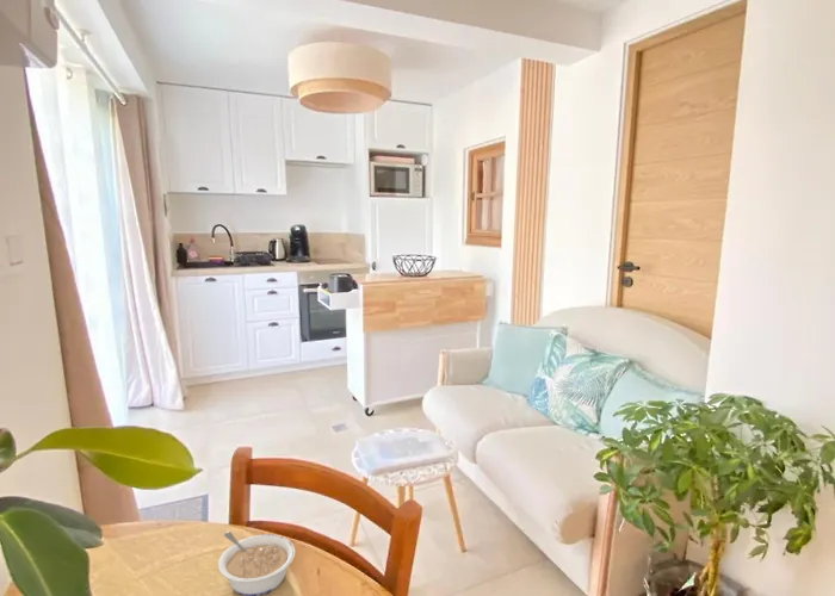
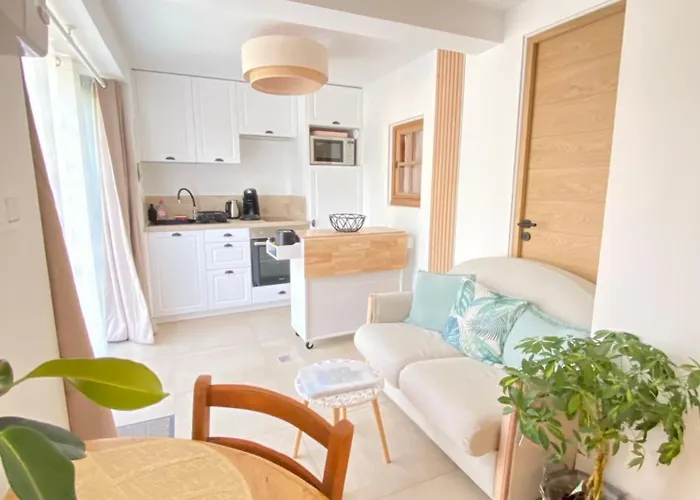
- legume [217,530,297,596]
